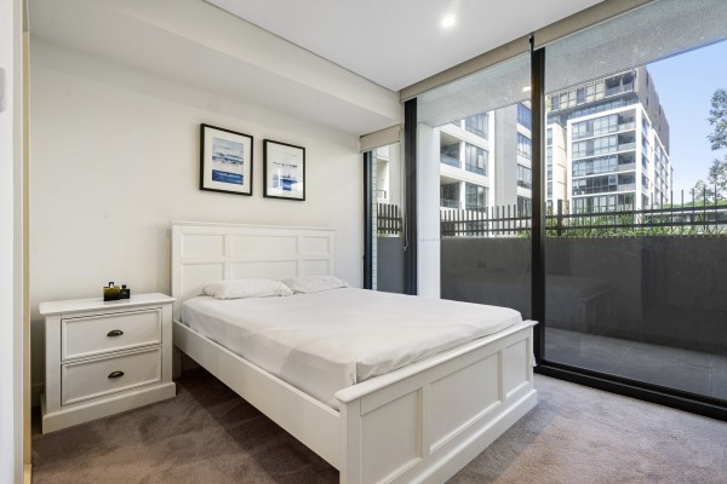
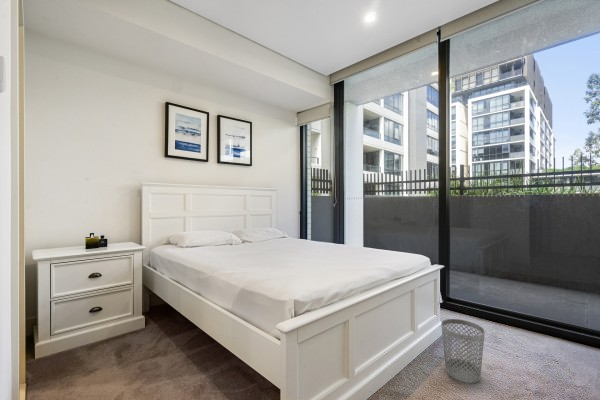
+ wastebasket [440,318,486,384]
